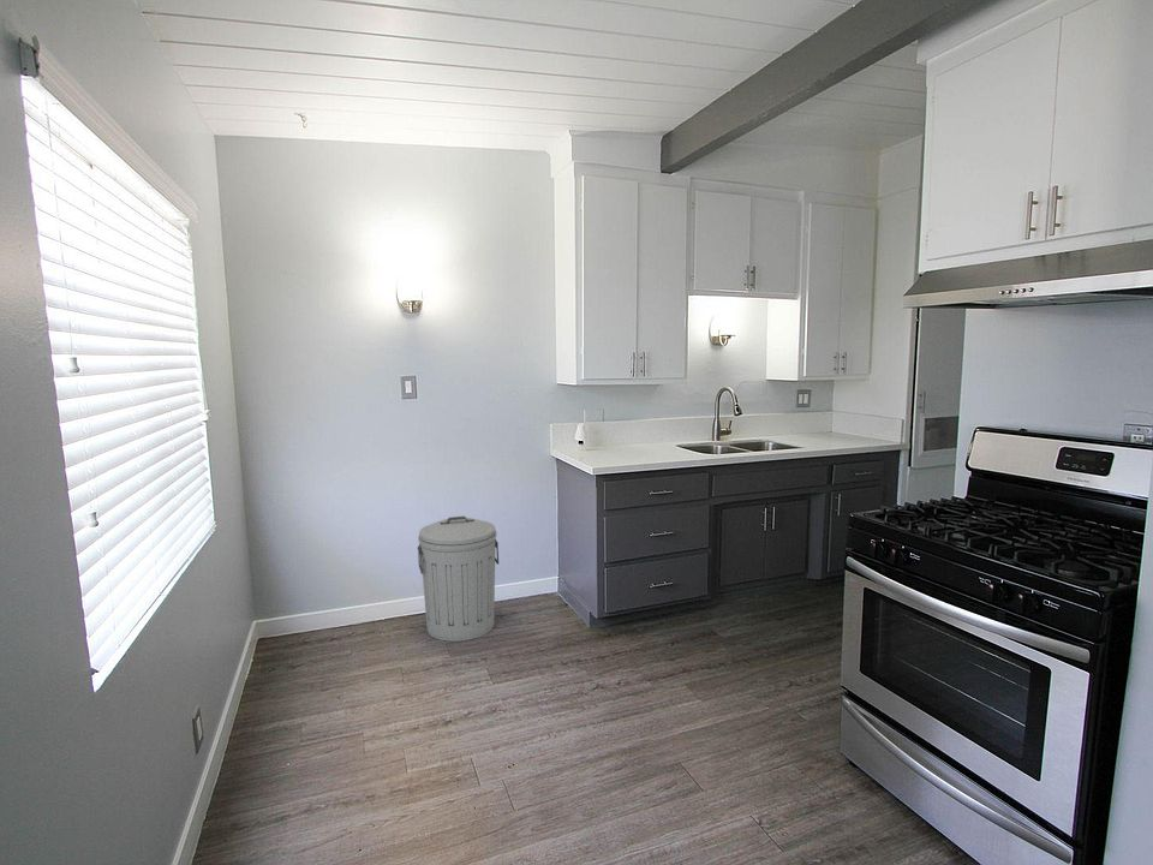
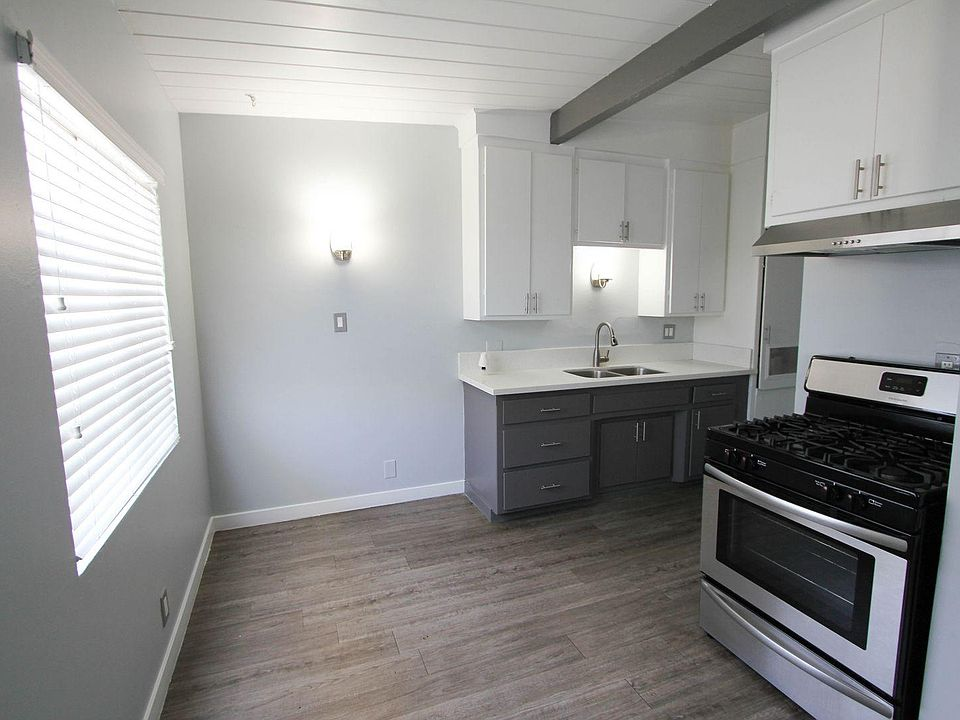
- trash can [417,515,500,643]
